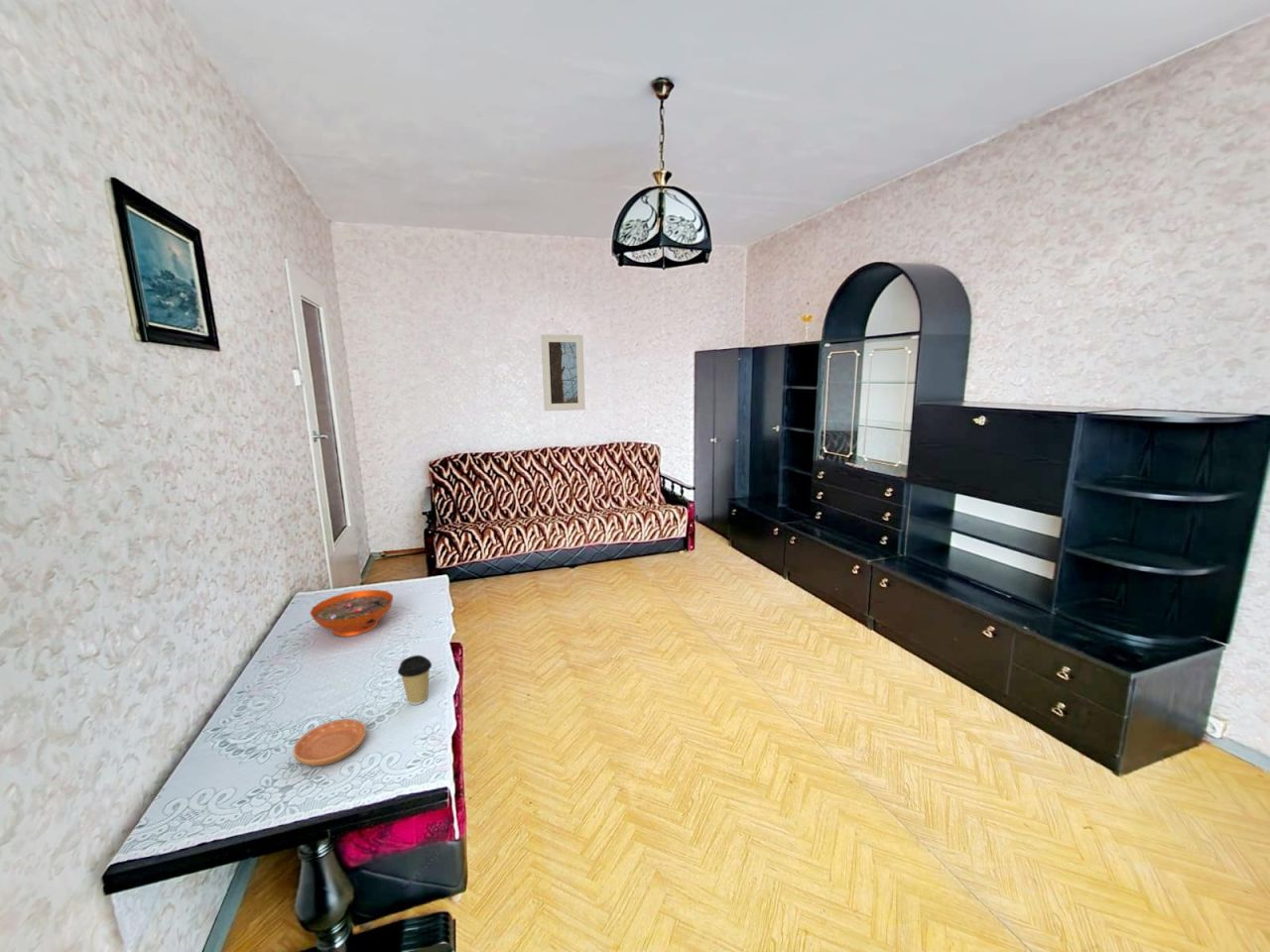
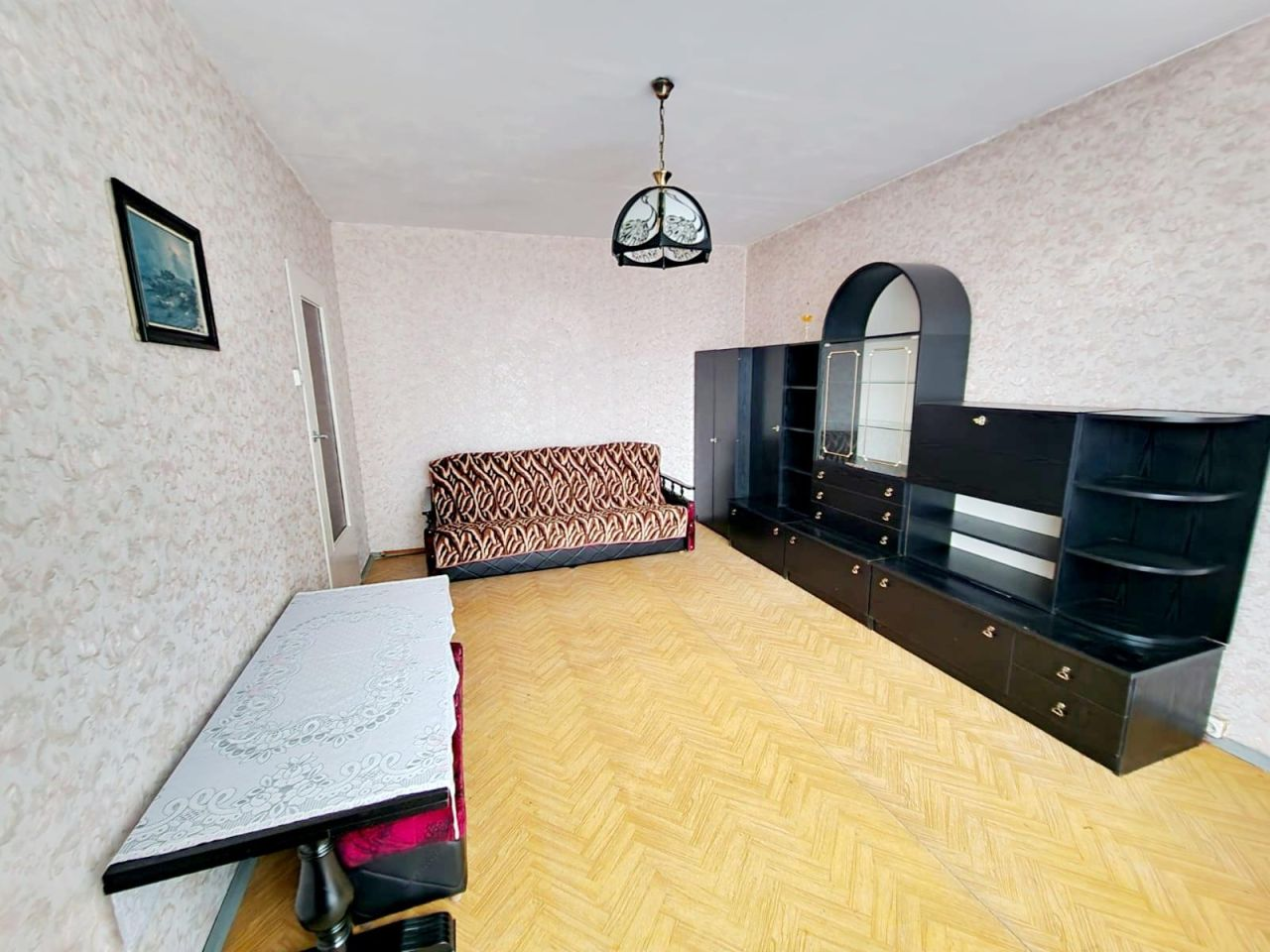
- decorative bowl [309,589,394,638]
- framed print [540,333,586,412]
- saucer [293,718,367,767]
- coffee cup [397,654,433,706]
